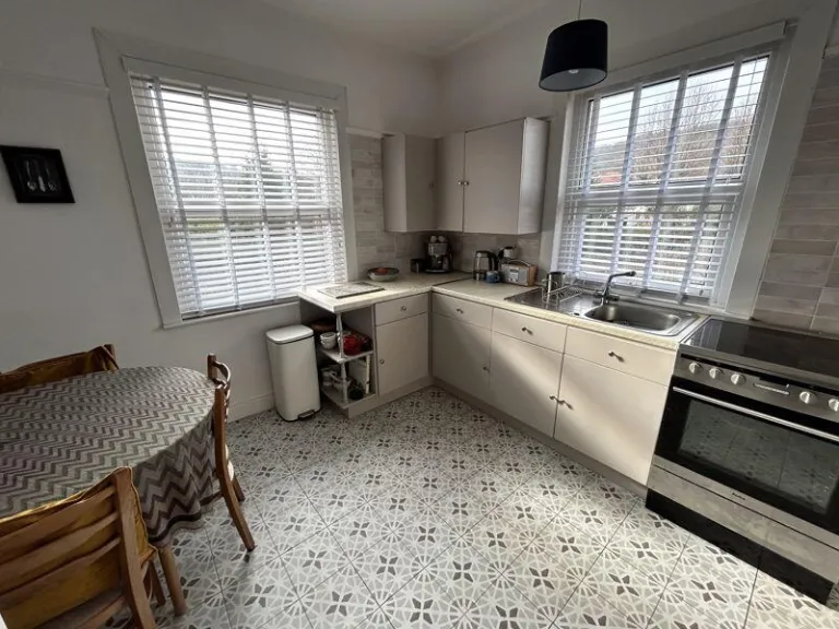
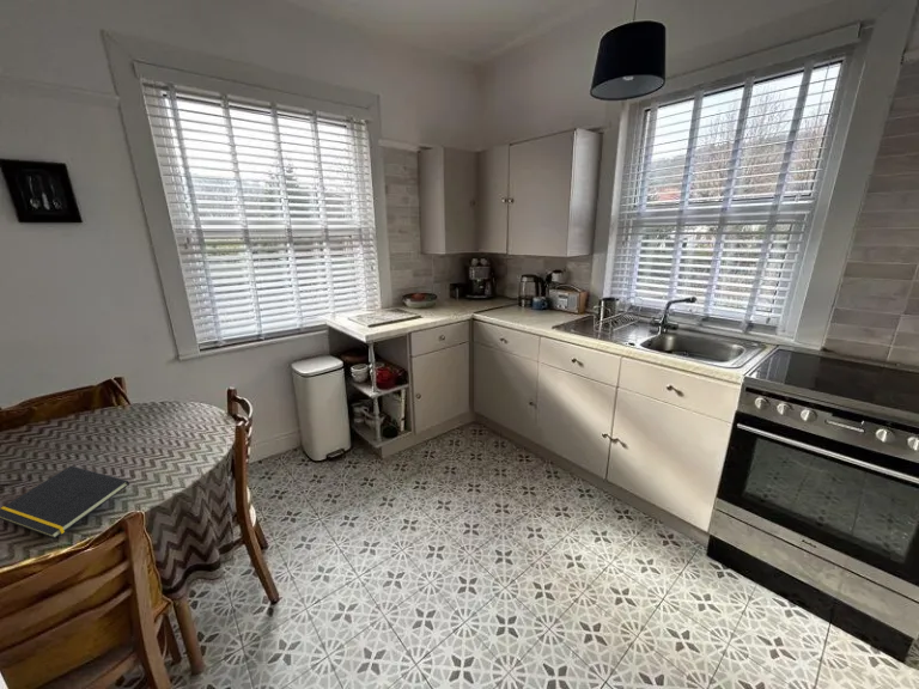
+ notepad [0,465,130,539]
